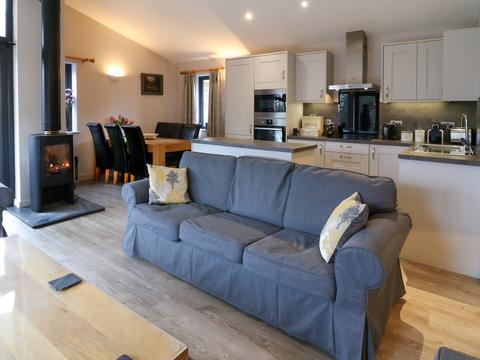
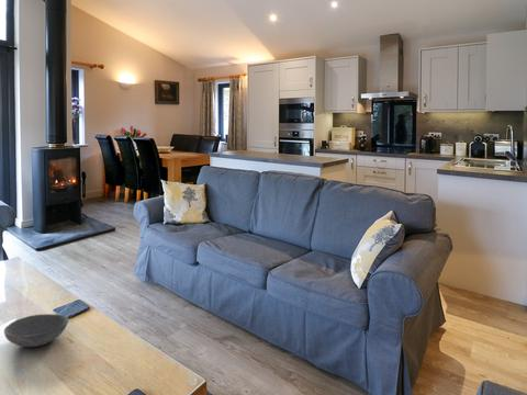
+ bowl [3,313,69,348]
